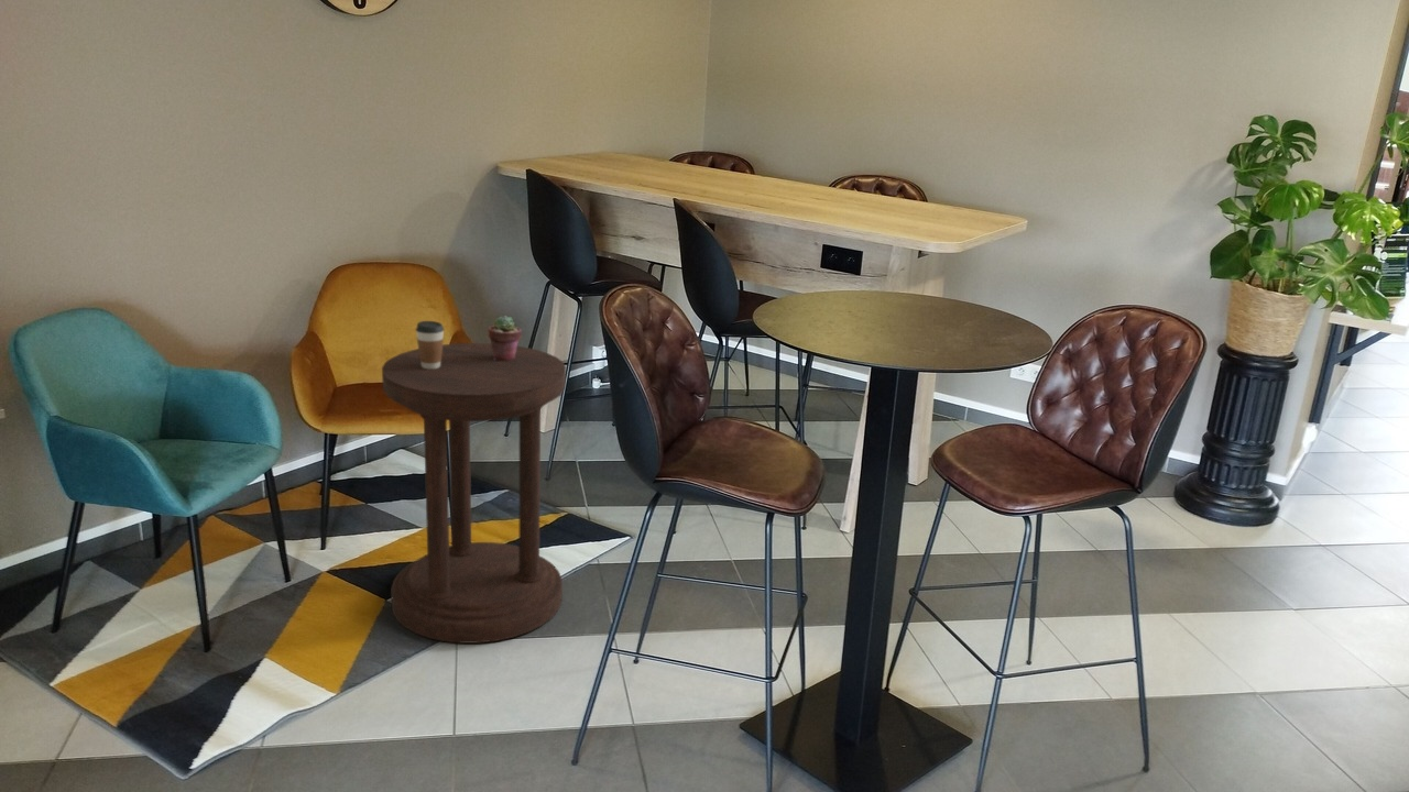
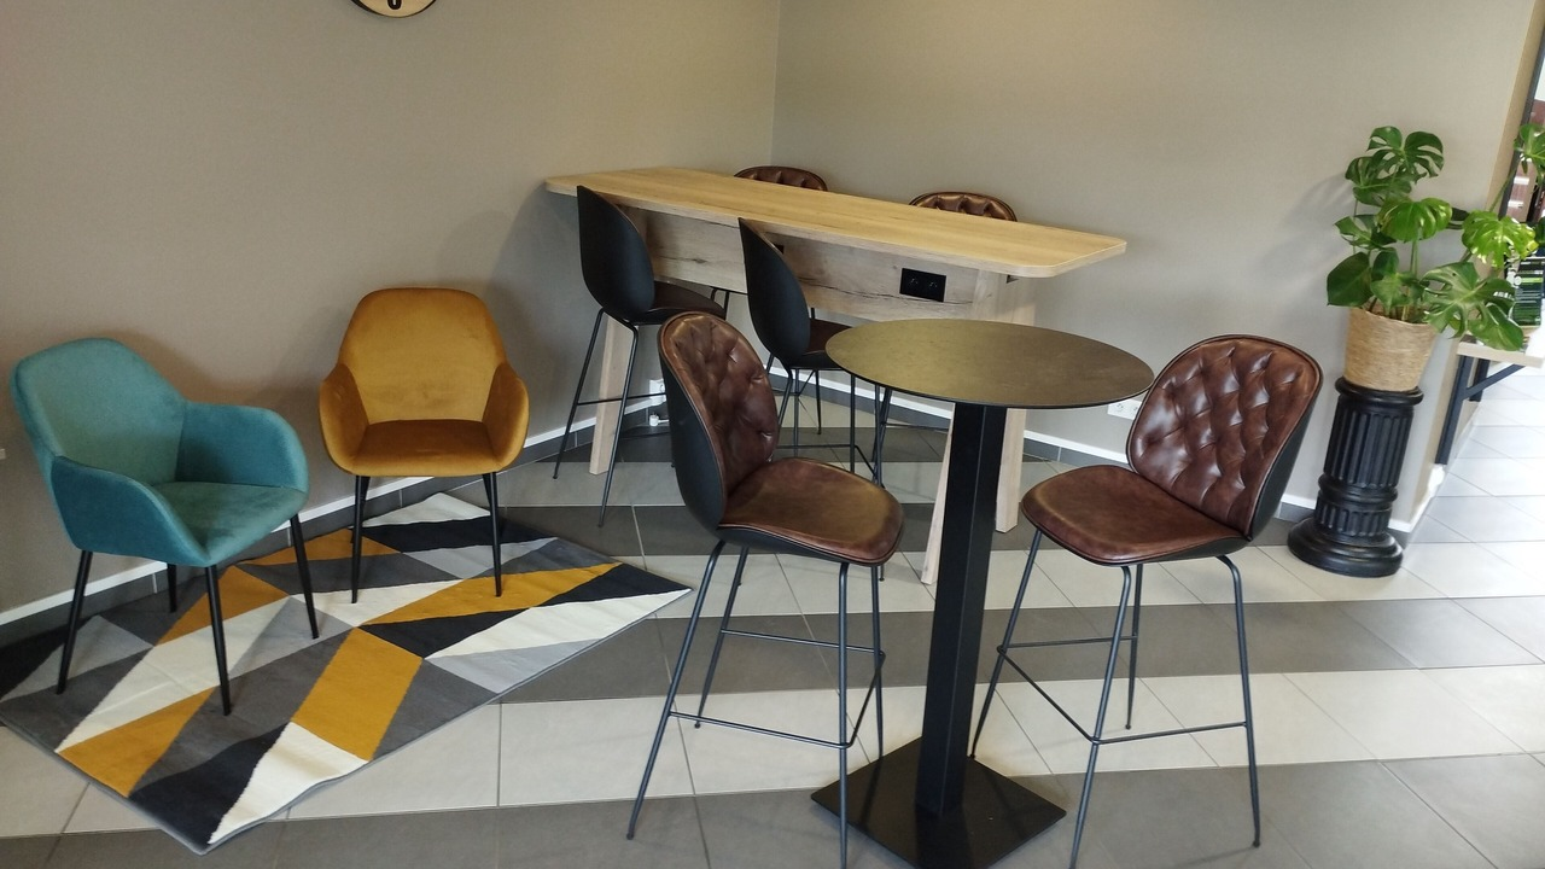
- potted succulent [488,315,523,361]
- coffee cup [415,320,445,370]
- side table [381,342,567,645]
